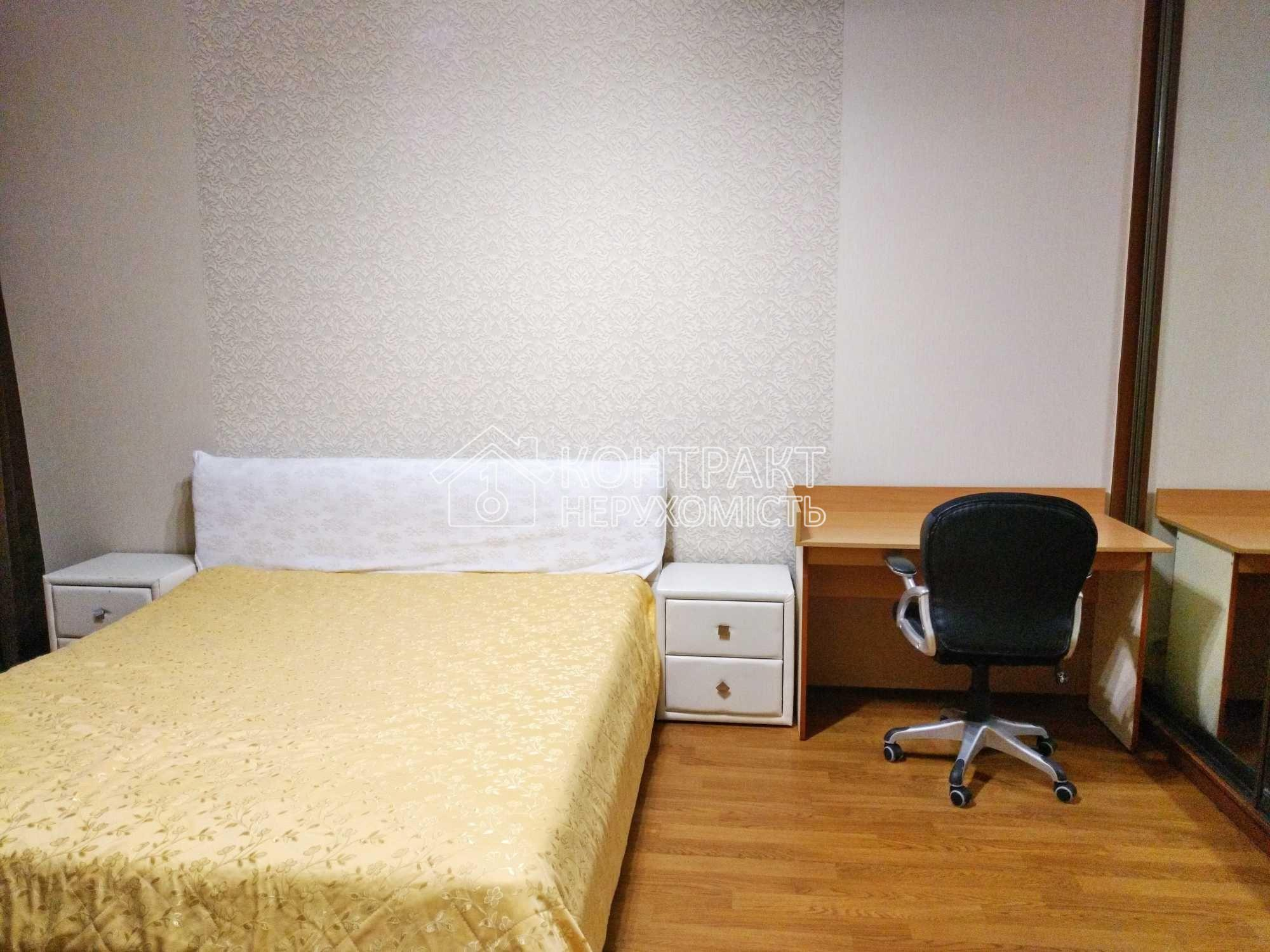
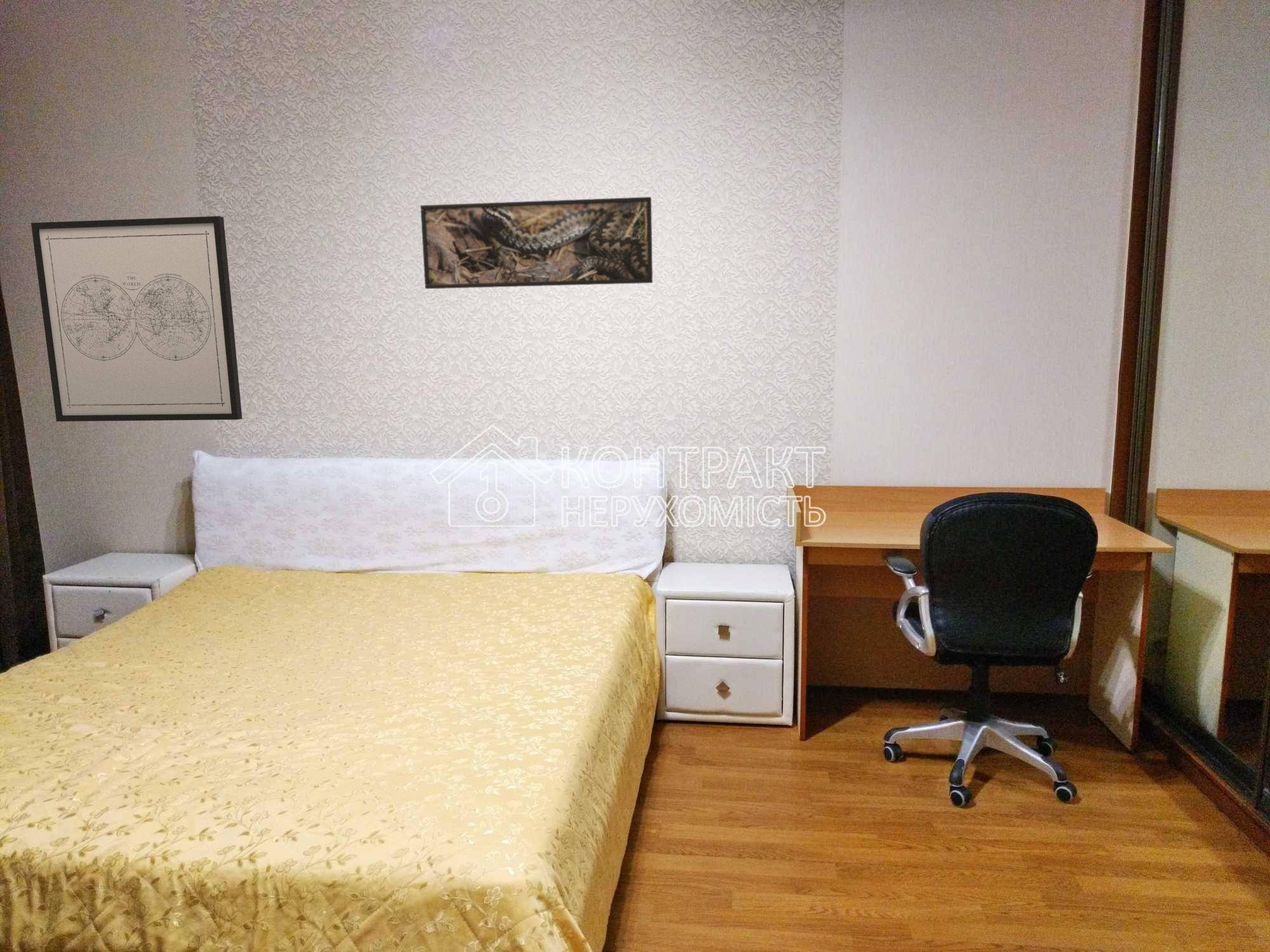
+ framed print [420,196,653,289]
+ wall art [30,215,243,422]
